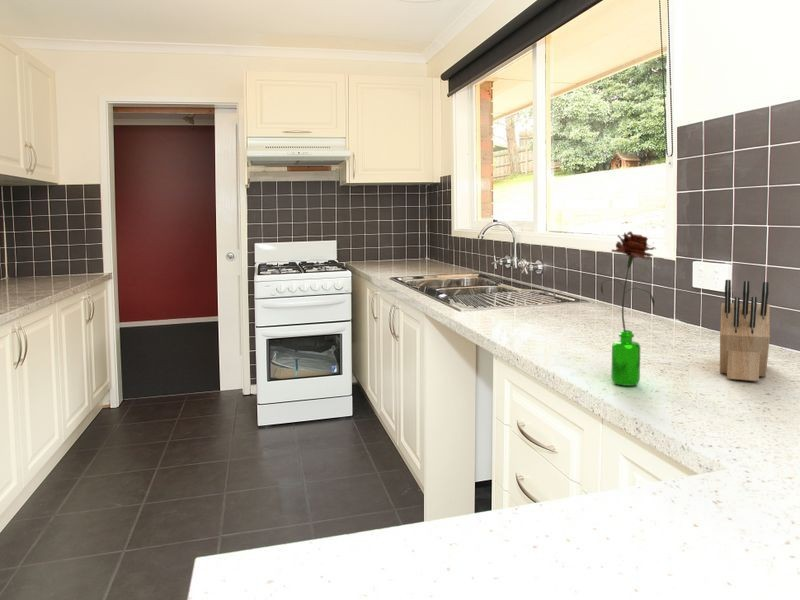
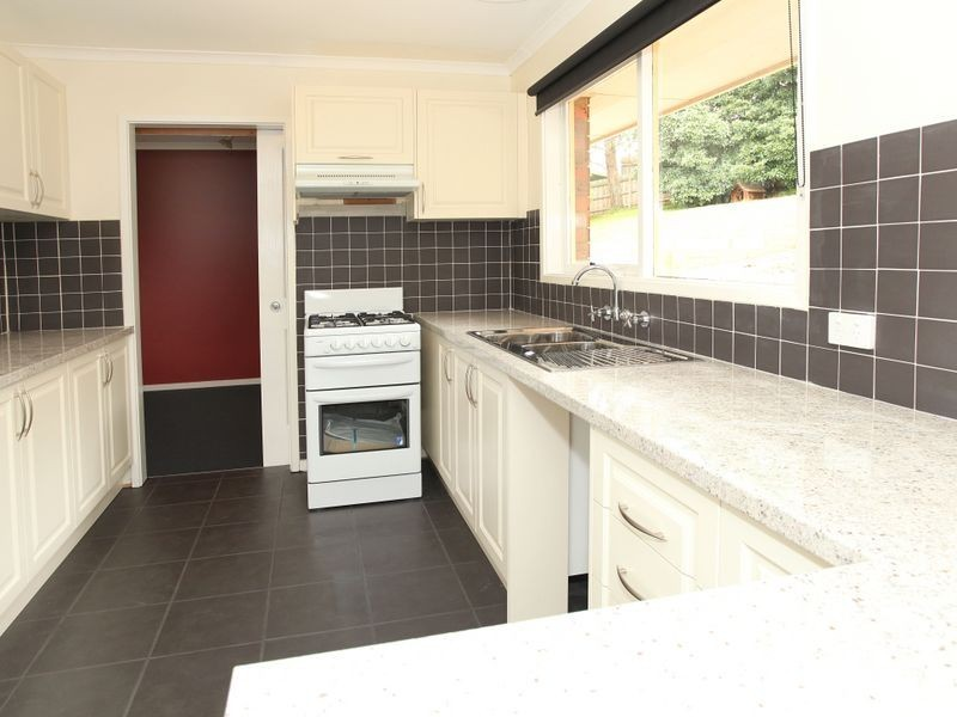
- knife block [719,279,771,382]
- flower [600,230,657,387]
